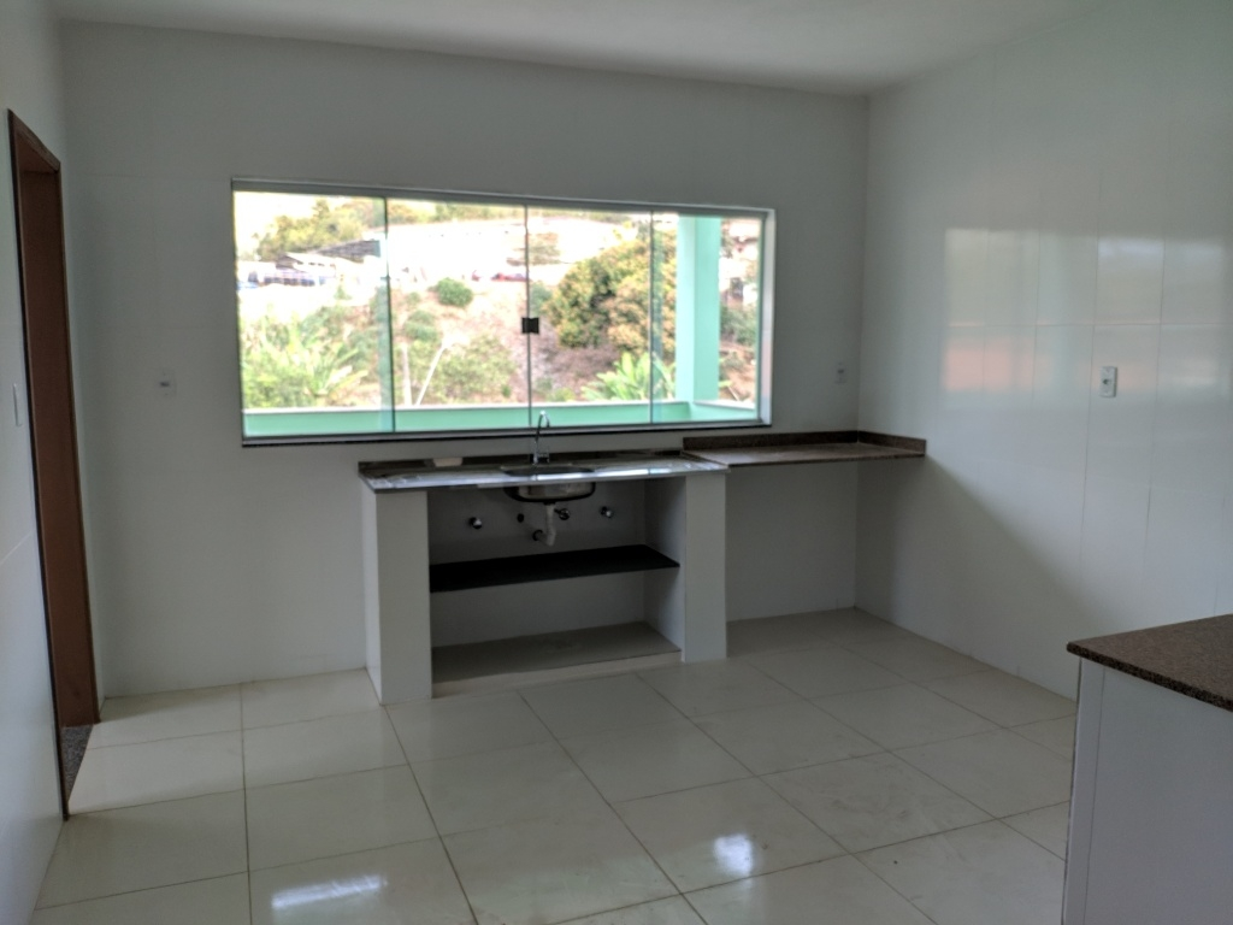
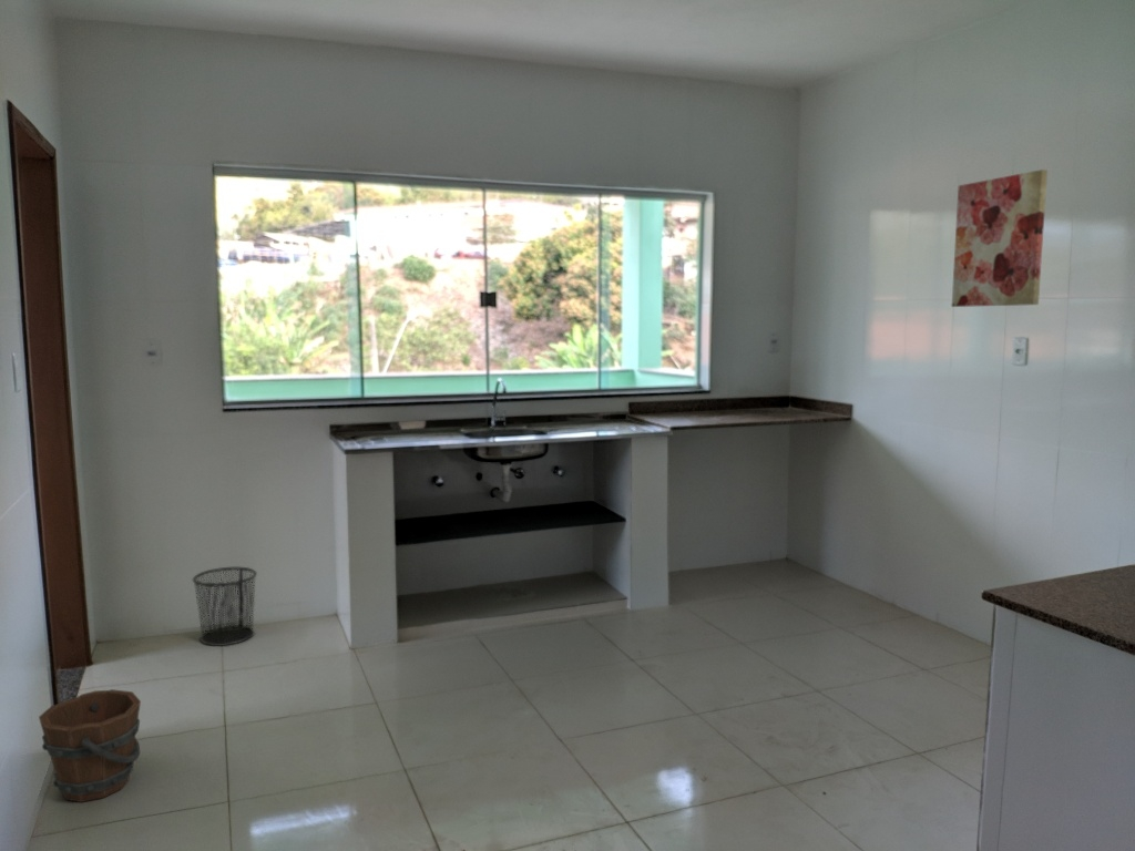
+ waste bin [192,566,258,647]
+ bucket [38,688,142,803]
+ wall art [951,168,1049,308]
